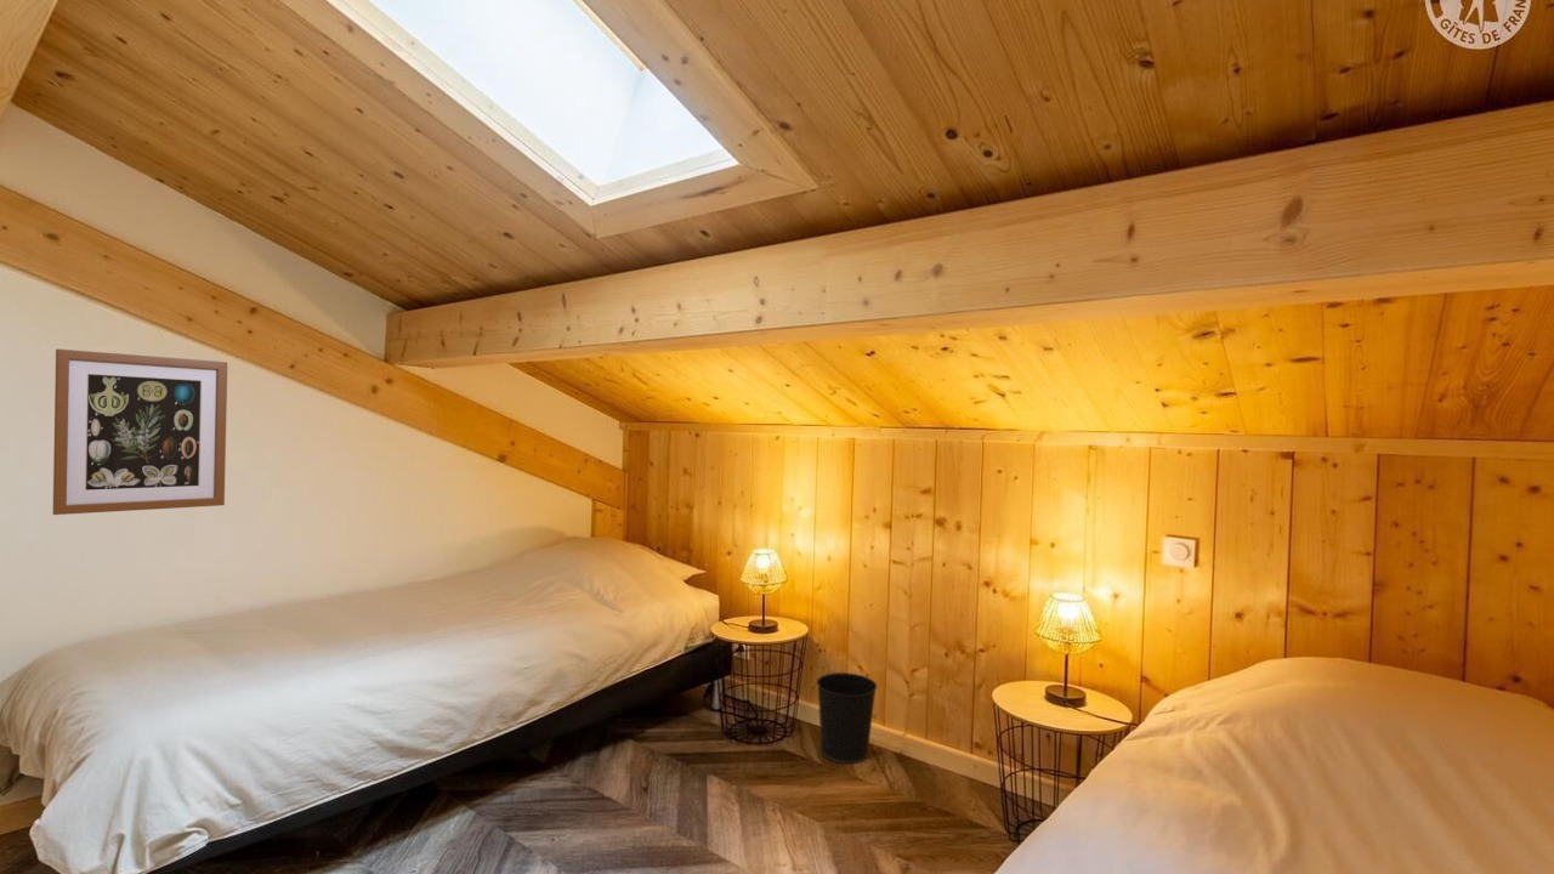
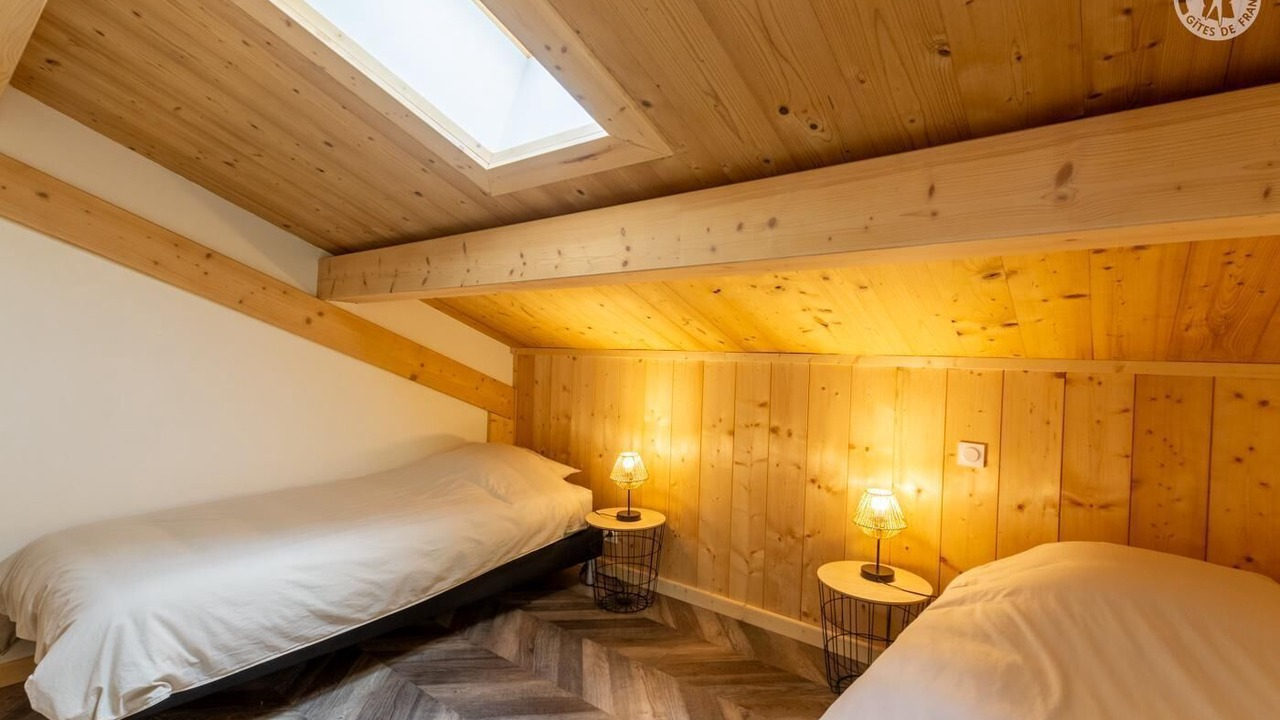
- wastebasket [816,671,878,765]
- wall art [52,348,228,516]
